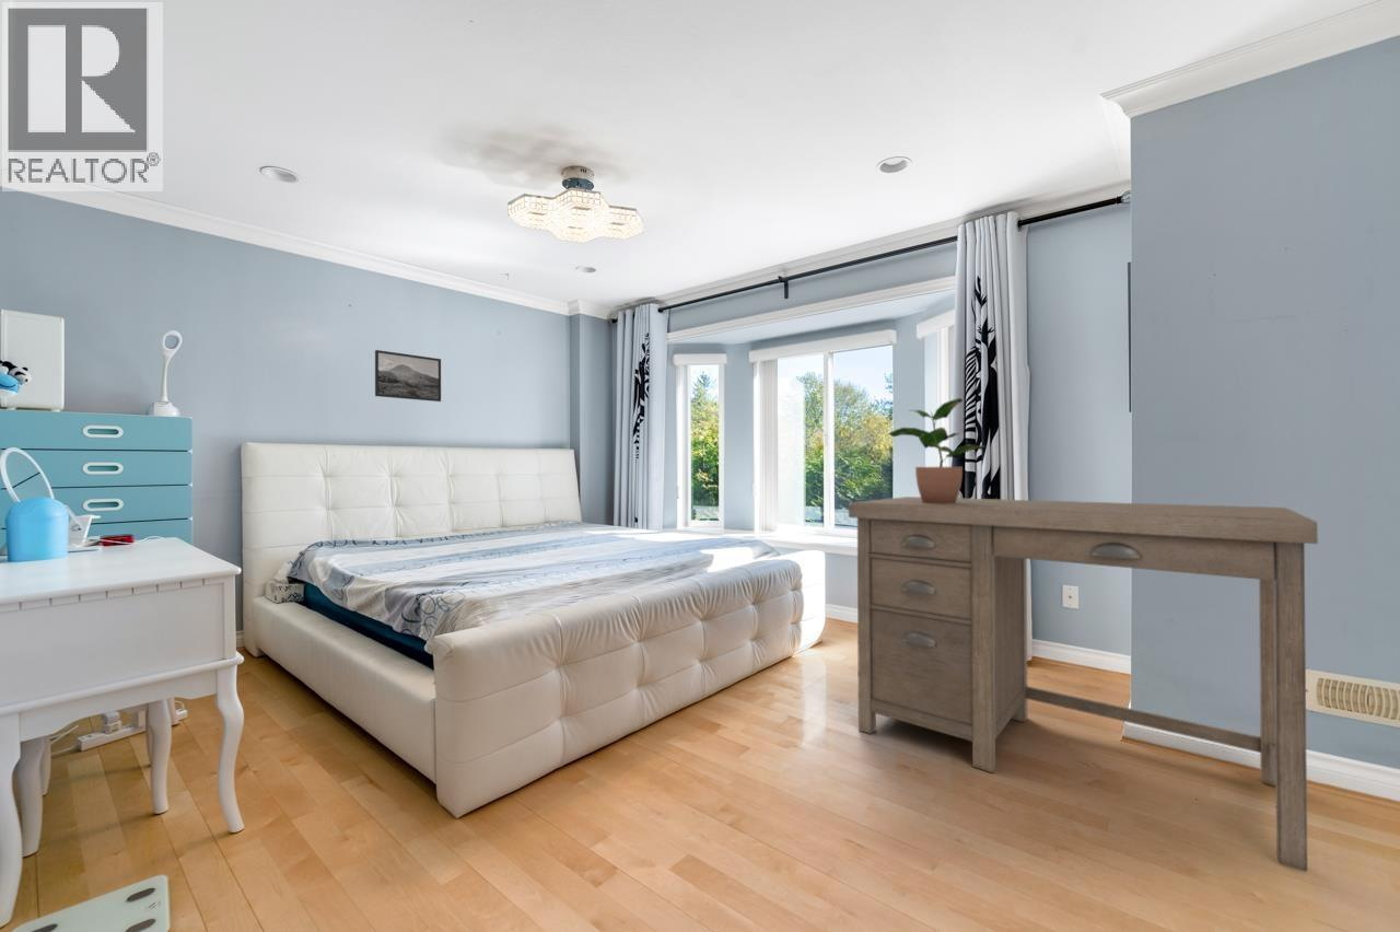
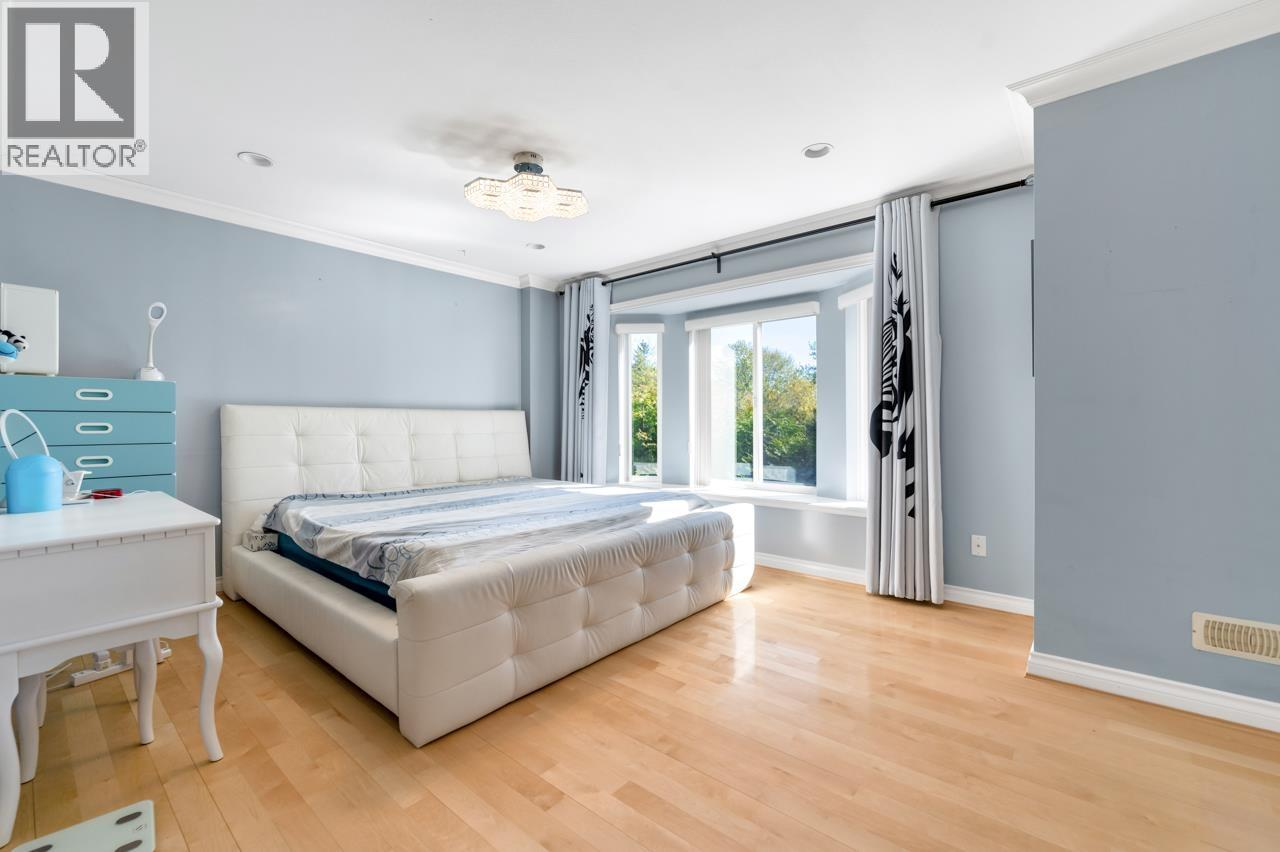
- potted plant [887,397,987,504]
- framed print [374,349,442,403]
- desk [848,496,1319,873]
